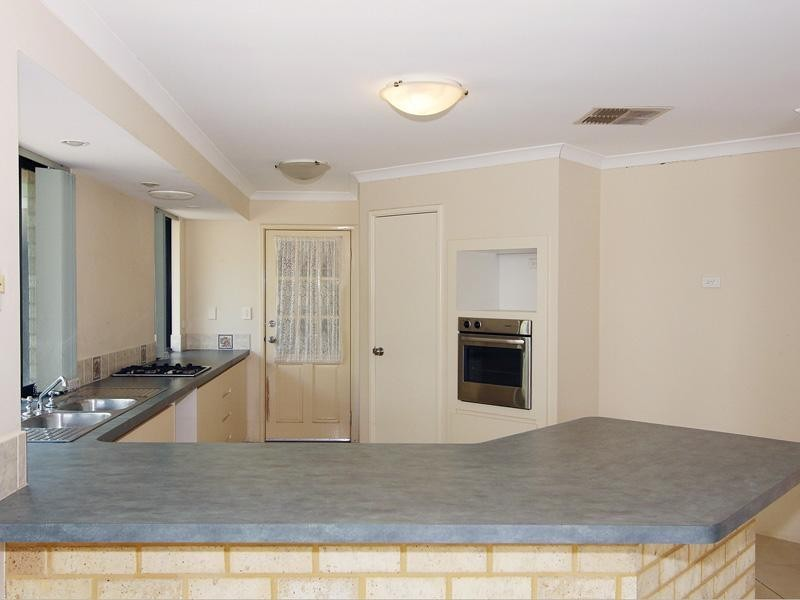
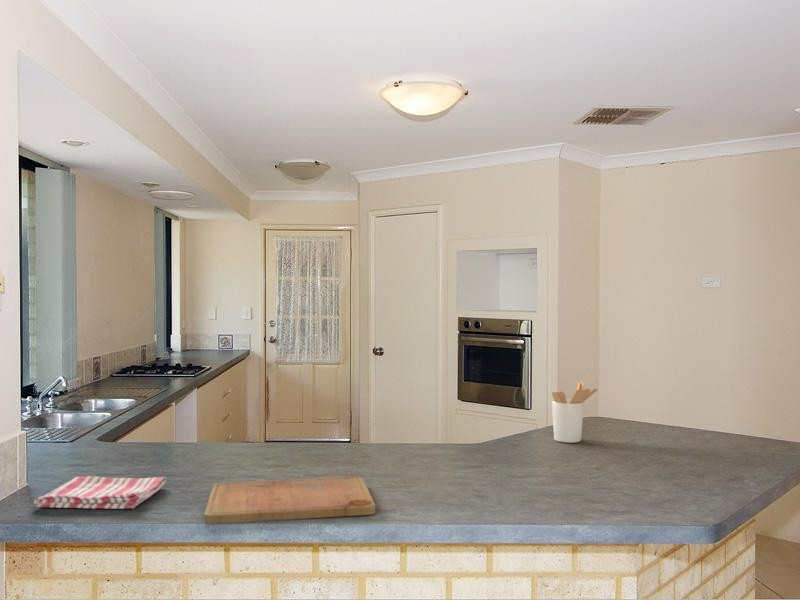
+ cutting board [203,476,376,525]
+ dish towel [33,475,167,510]
+ utensil holder [551,380,598,444]
